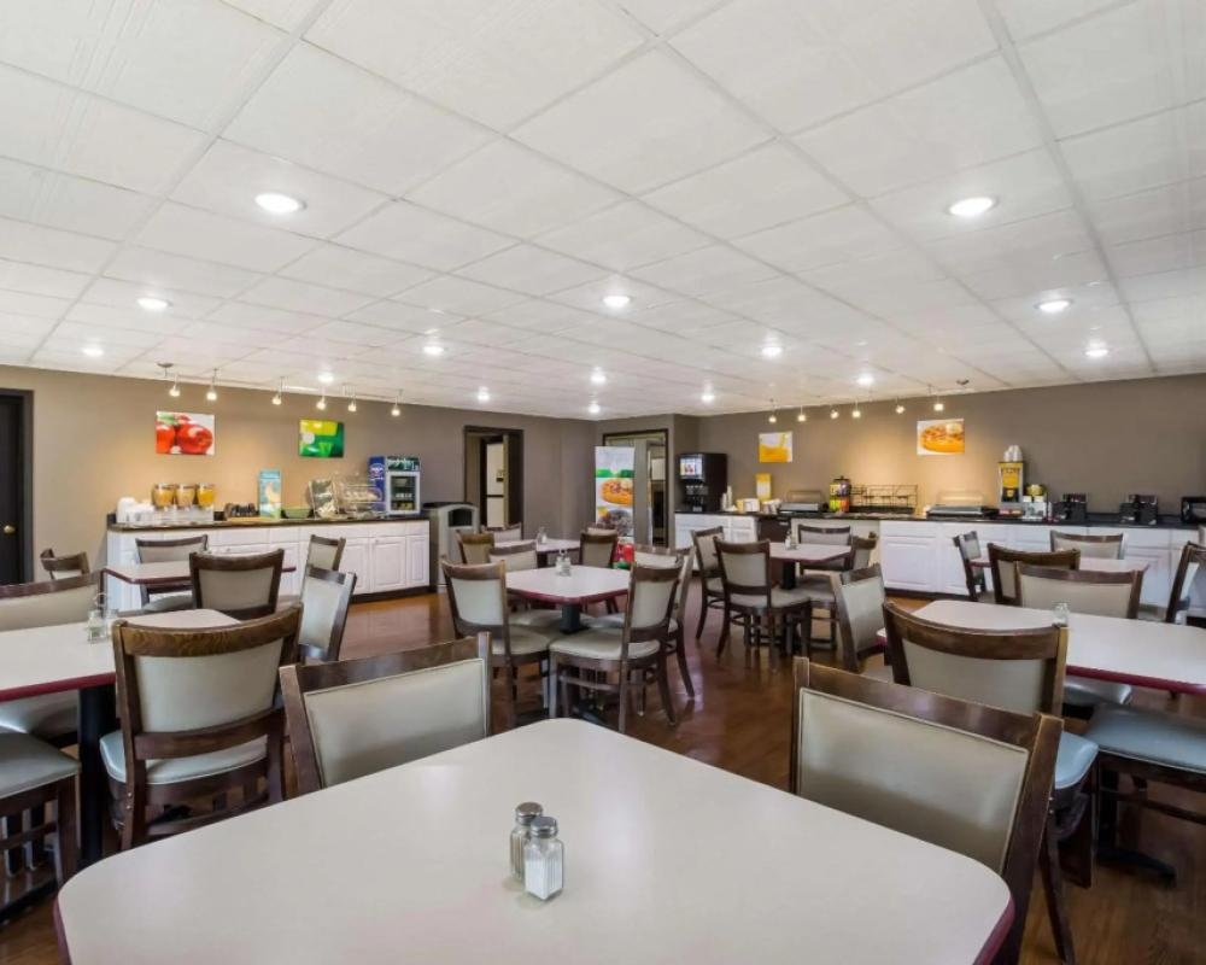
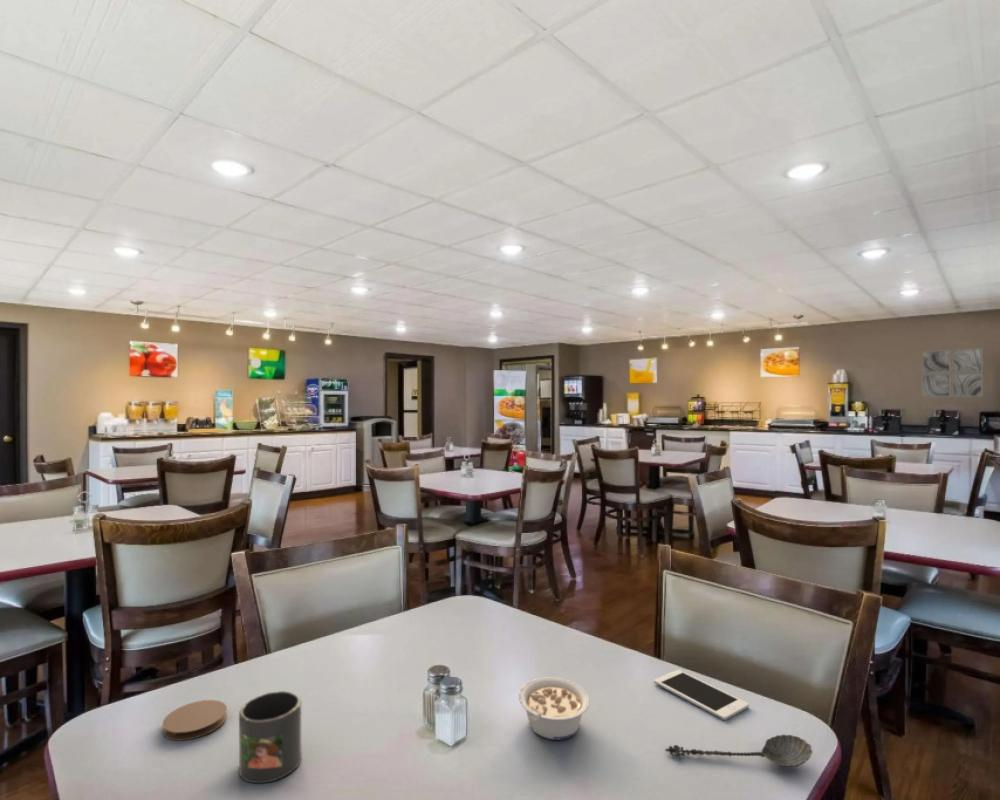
+ spoon [664,734,813,768]
+ legume [518,676,590,741]
+ cell phone [653,669,750,721]
+ mug [238,690,303,784]
+ wall art [921,347,984,398]
+ coaster [161,699,228,742]
